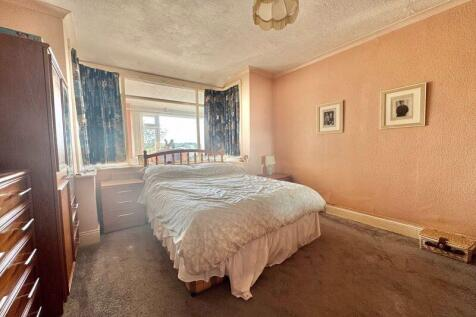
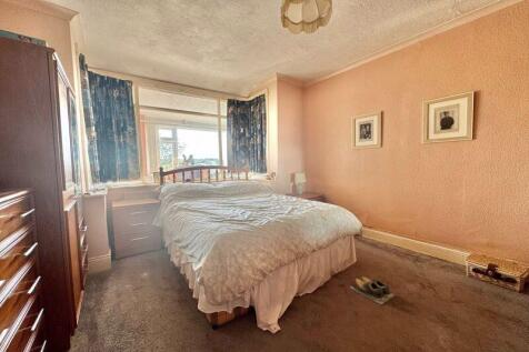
+ shoes [349,275,396,305]
